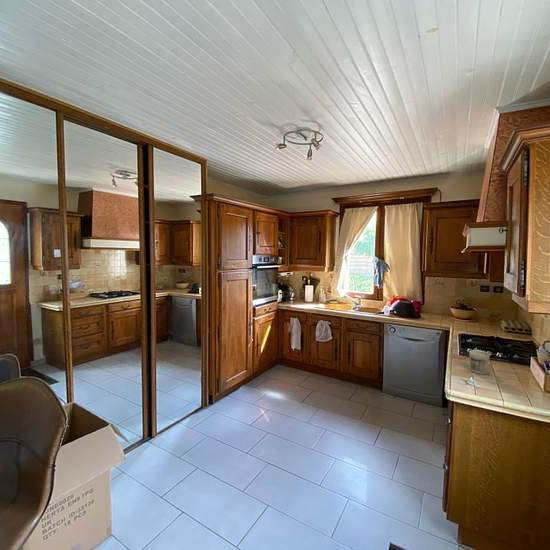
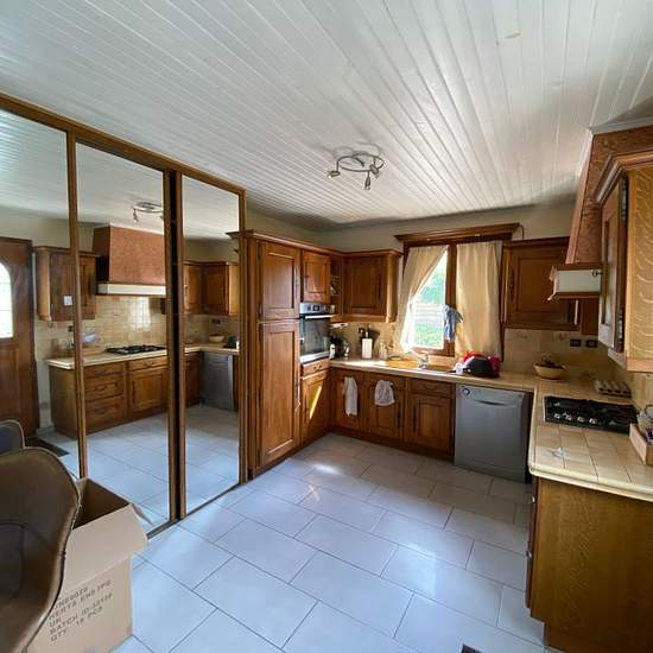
- jar [468,349,491,375]
